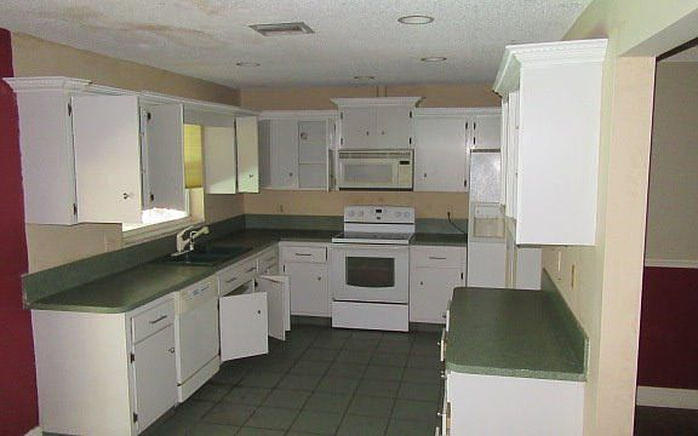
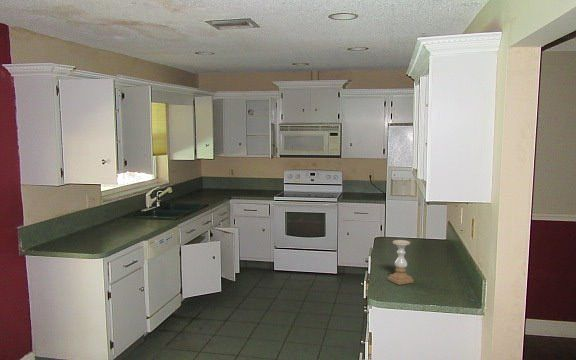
+ candle holder [387,239,414,286]
